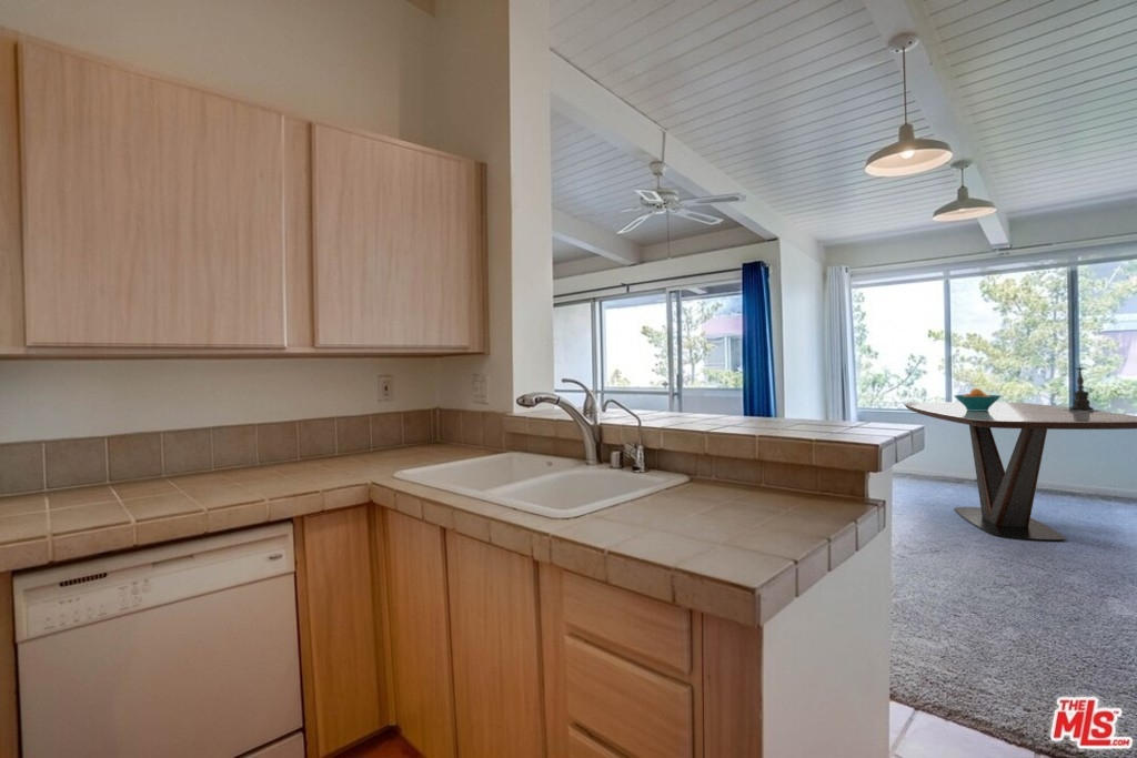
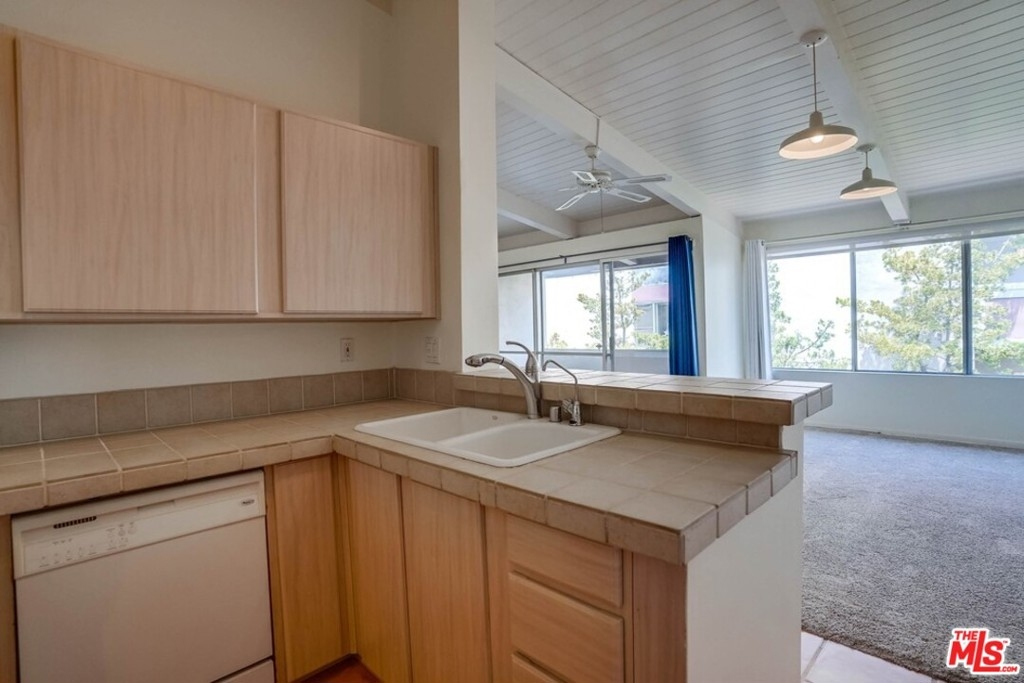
- candle holder [1060,360,1100,412]
- fruit bowl [953,387,1003,411]
- dining table [904,401,1137,543]
